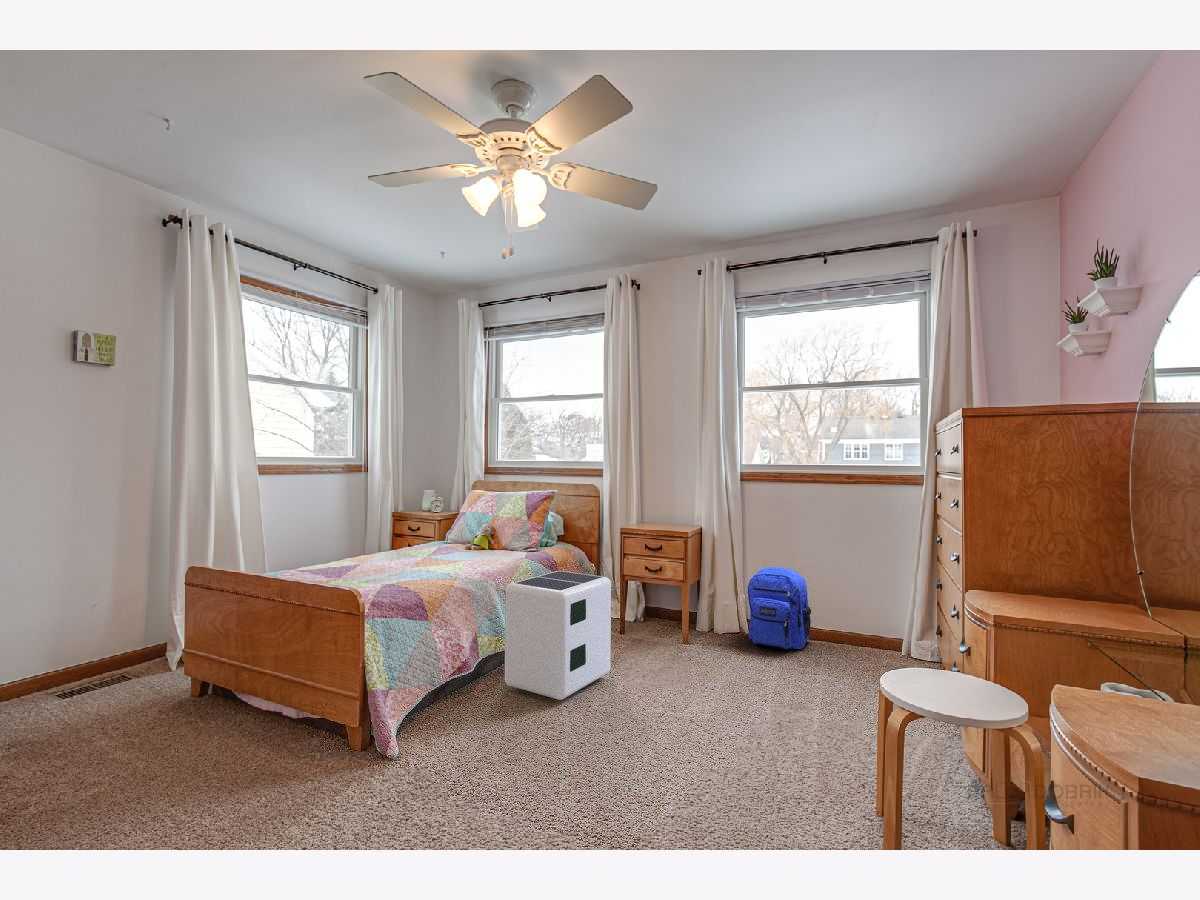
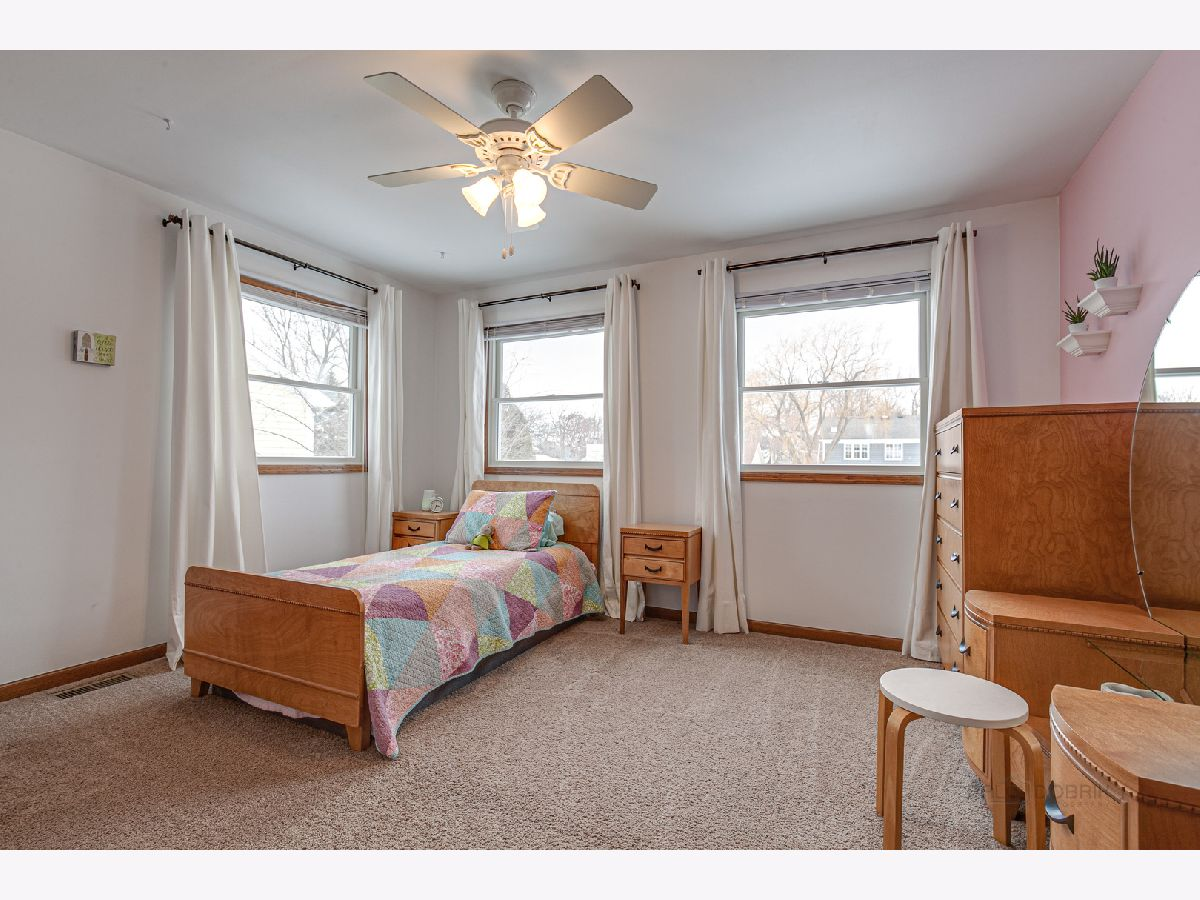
- backpack [747,566,812,650]
- air purifier [504,570,612,701]
